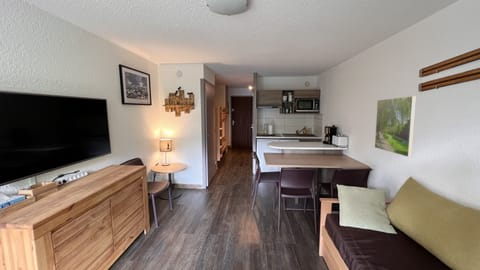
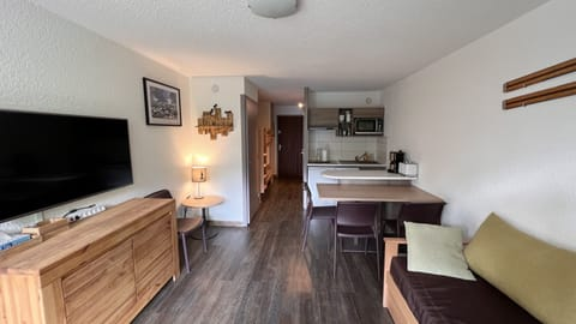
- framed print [374,95,417,158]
